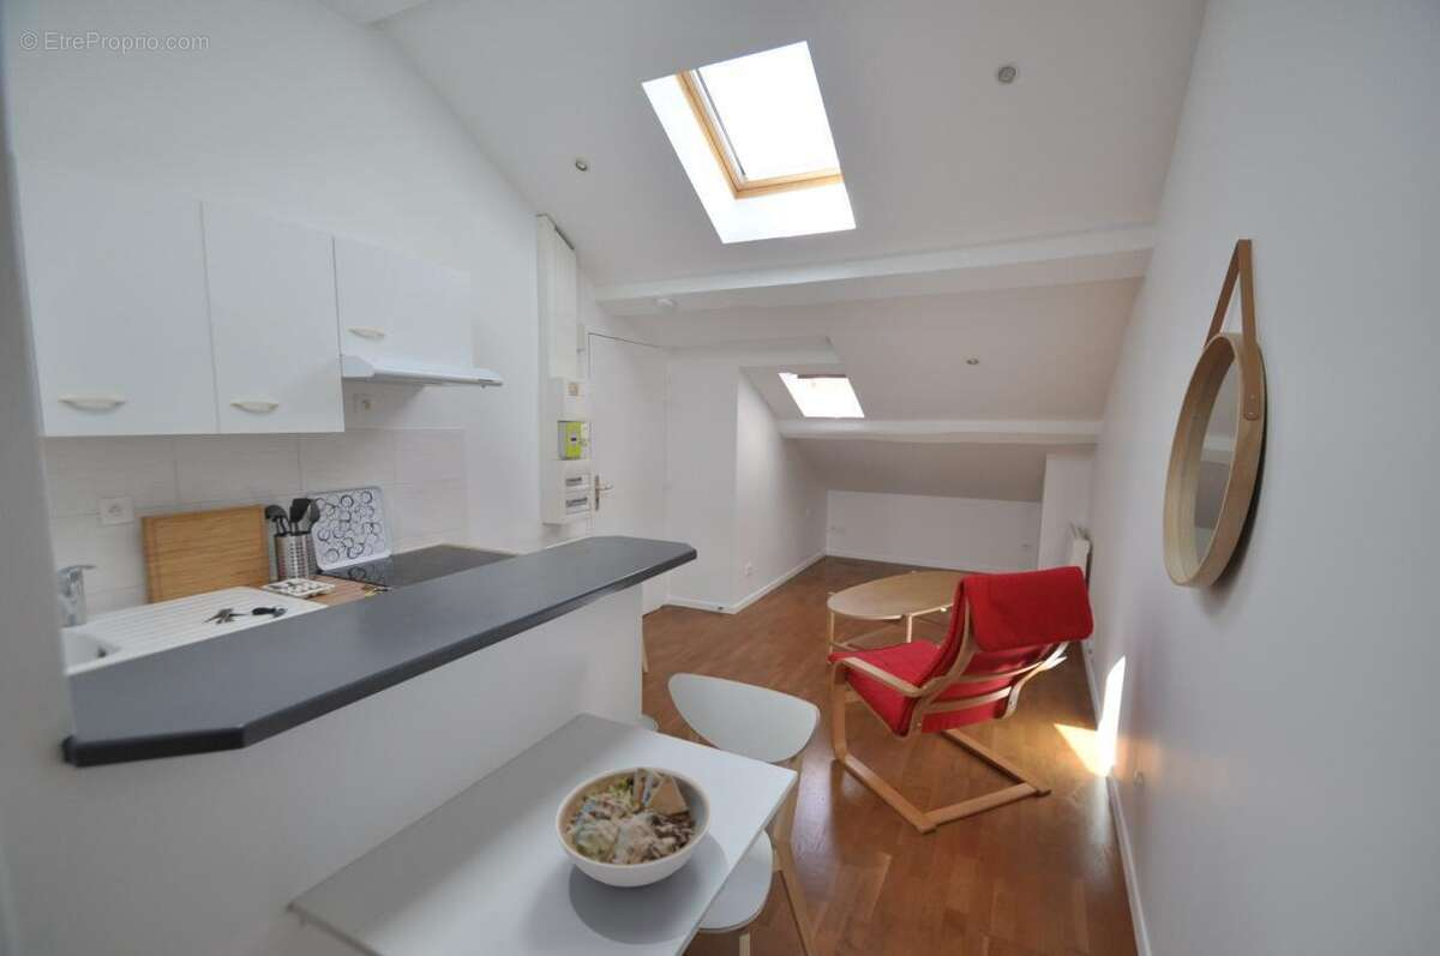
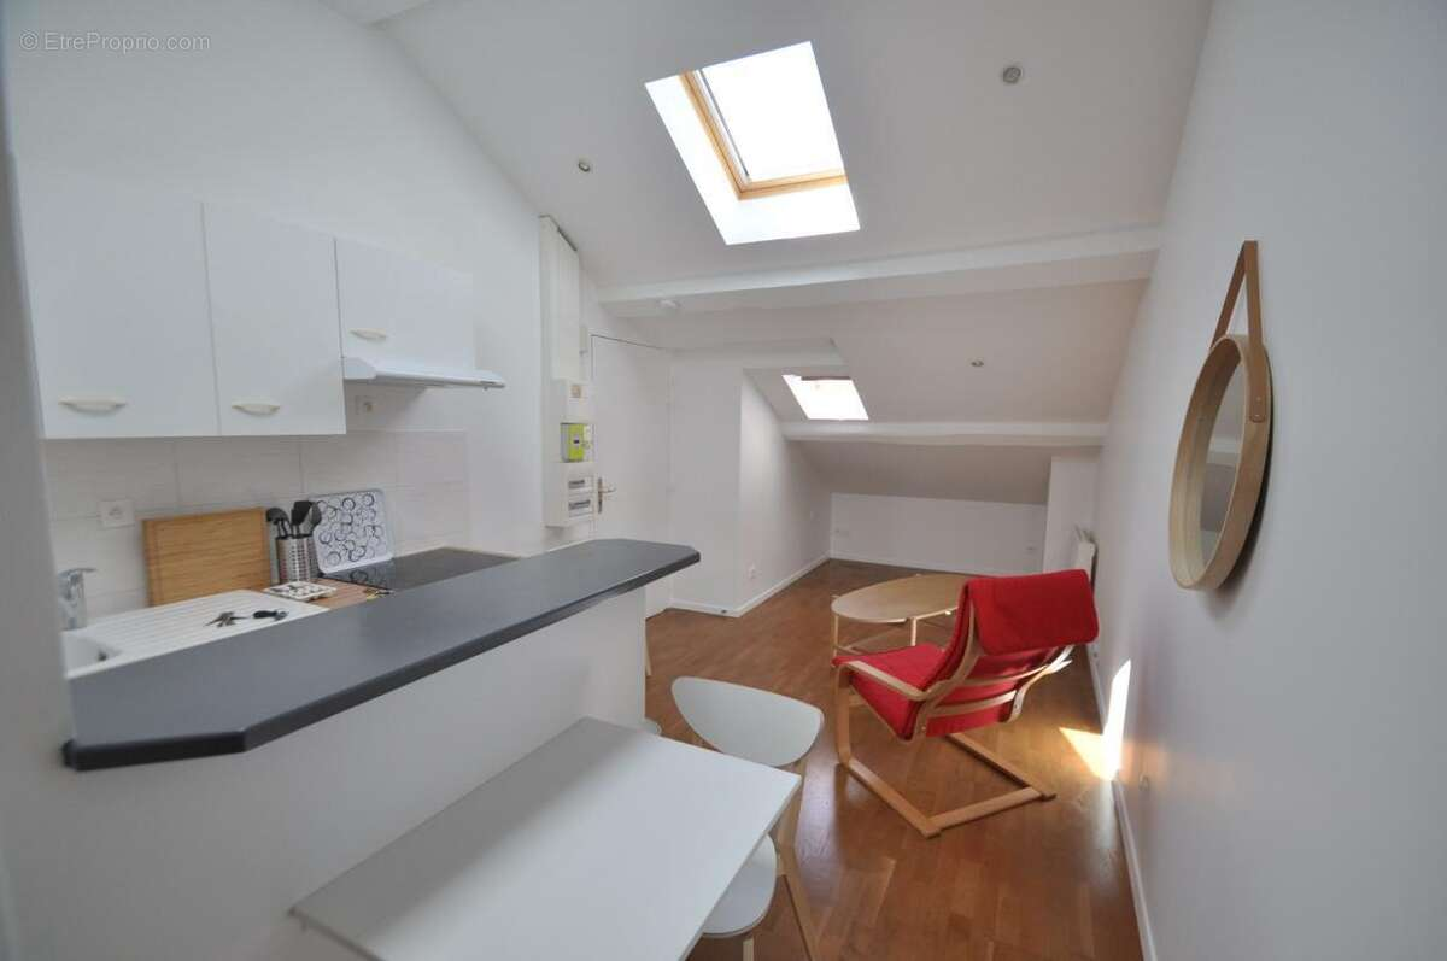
- bowl [554,764,714,888]
